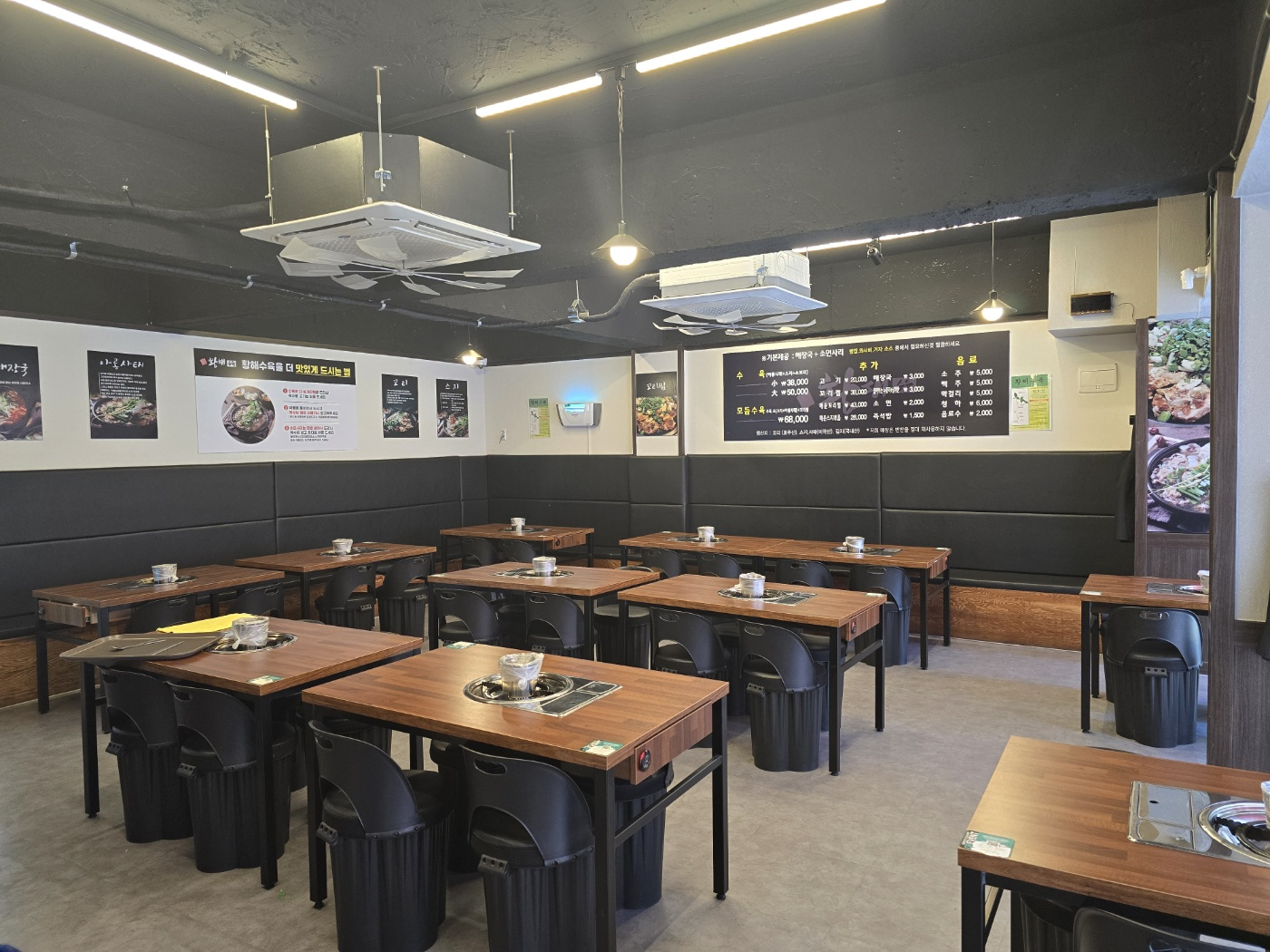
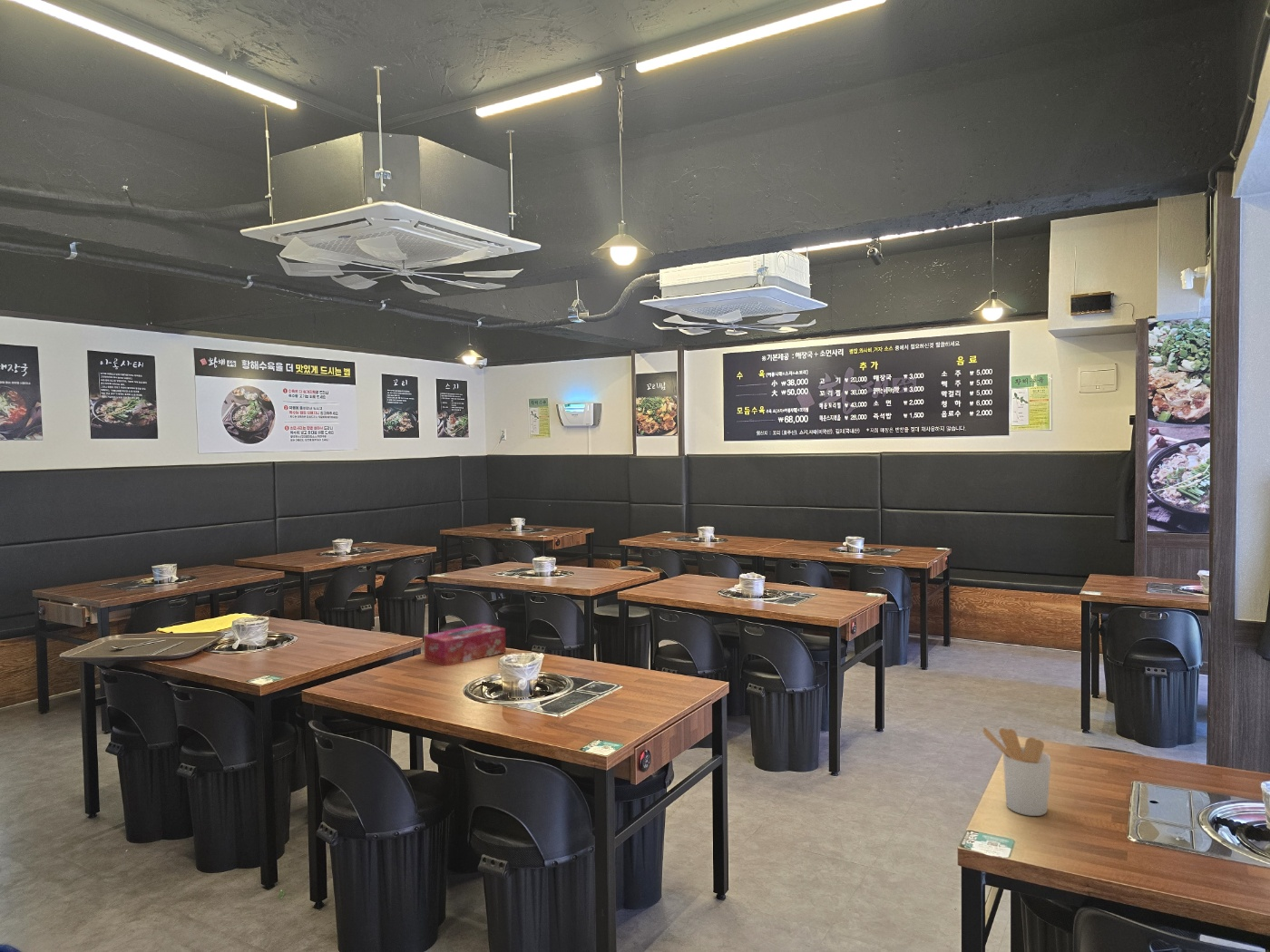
+ tissue box [423,622,506,667]
+ utensil holder [982,726,1051,817]
